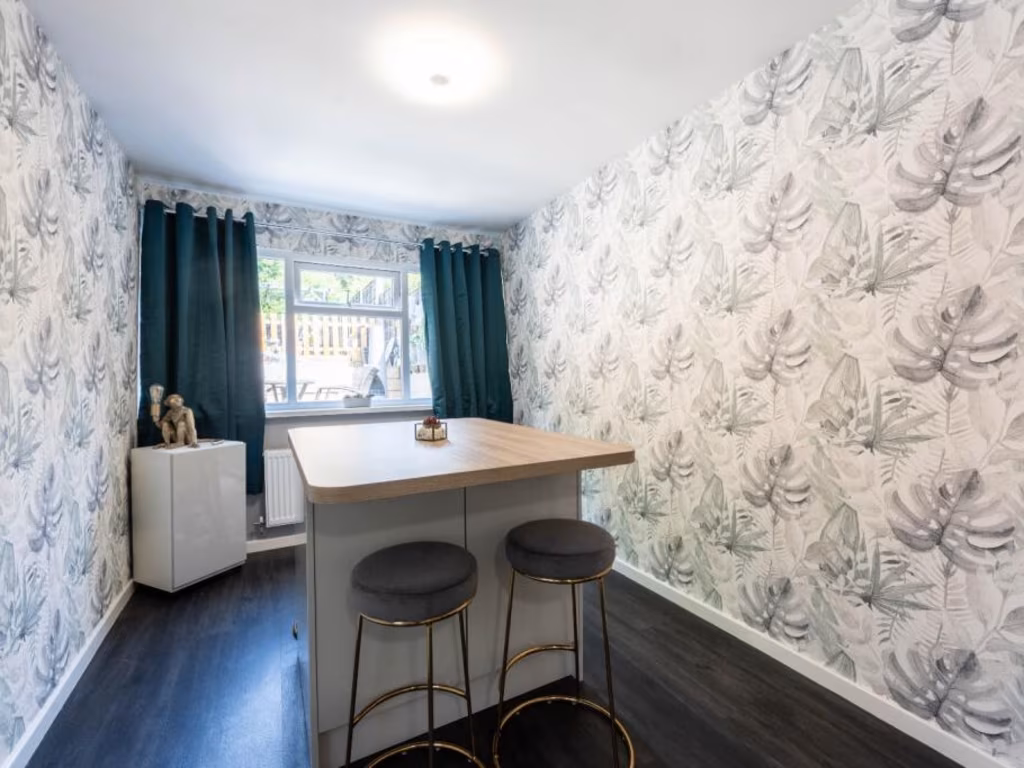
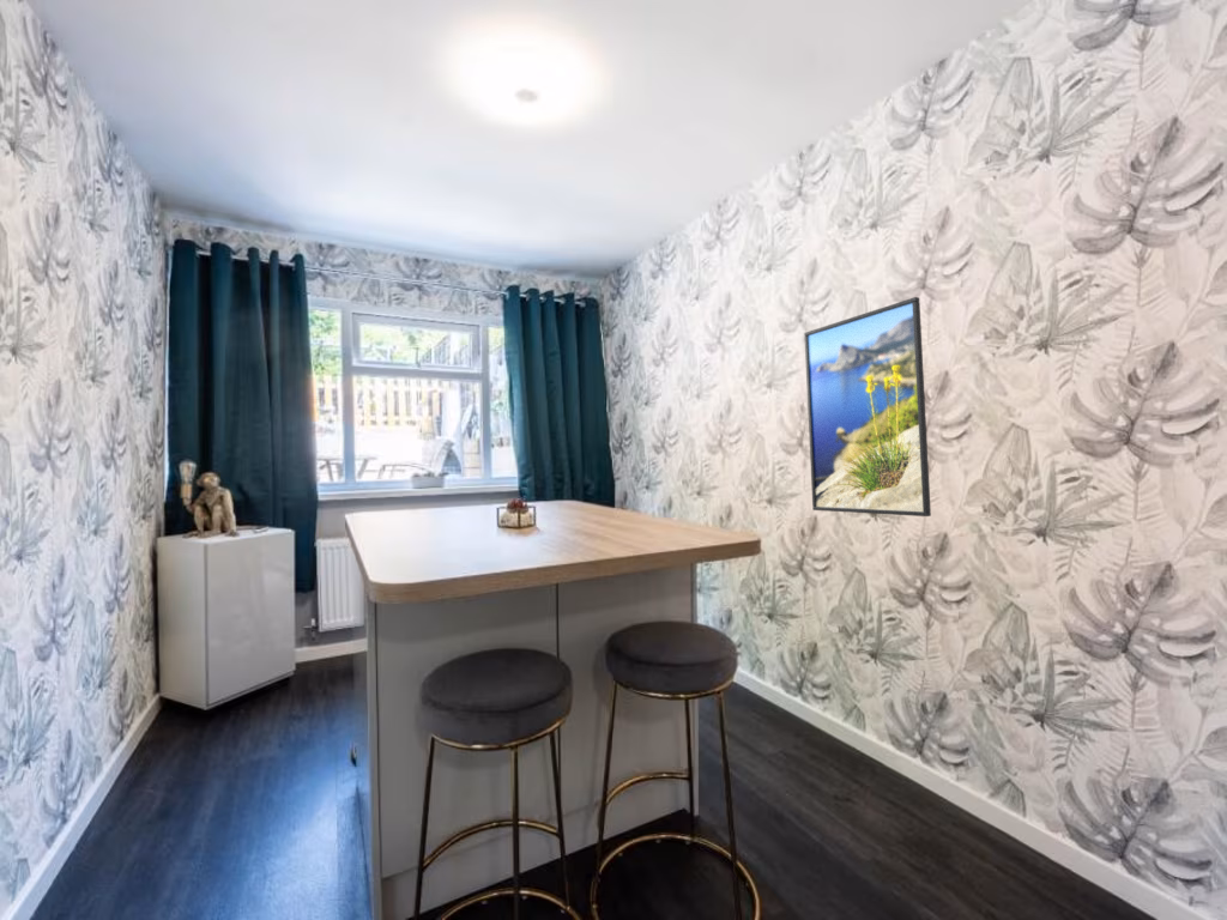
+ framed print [803,296,932,518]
